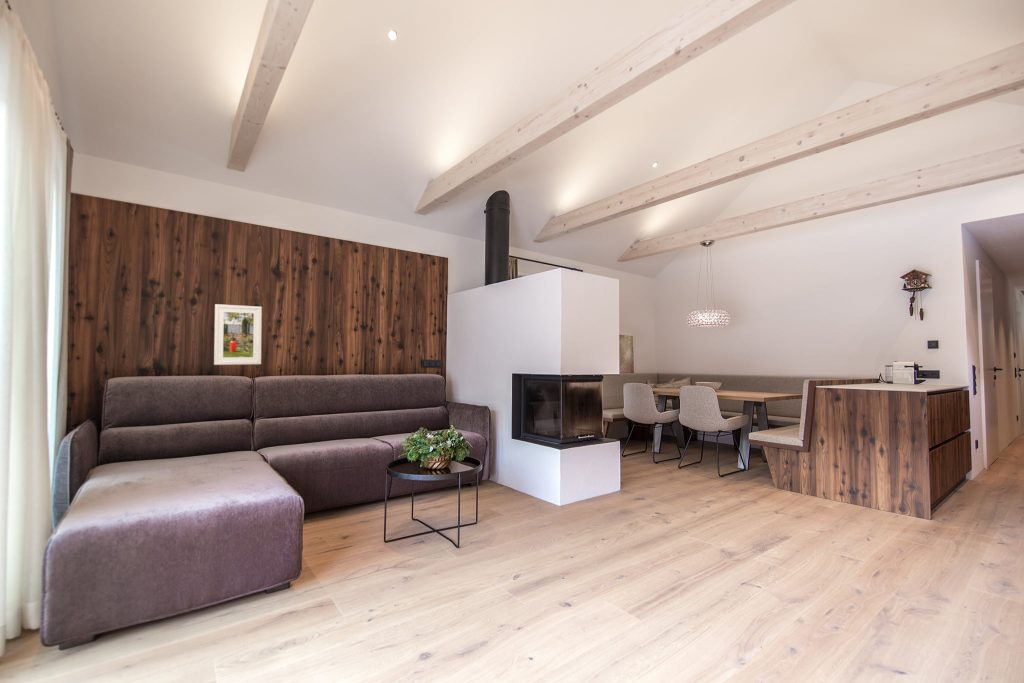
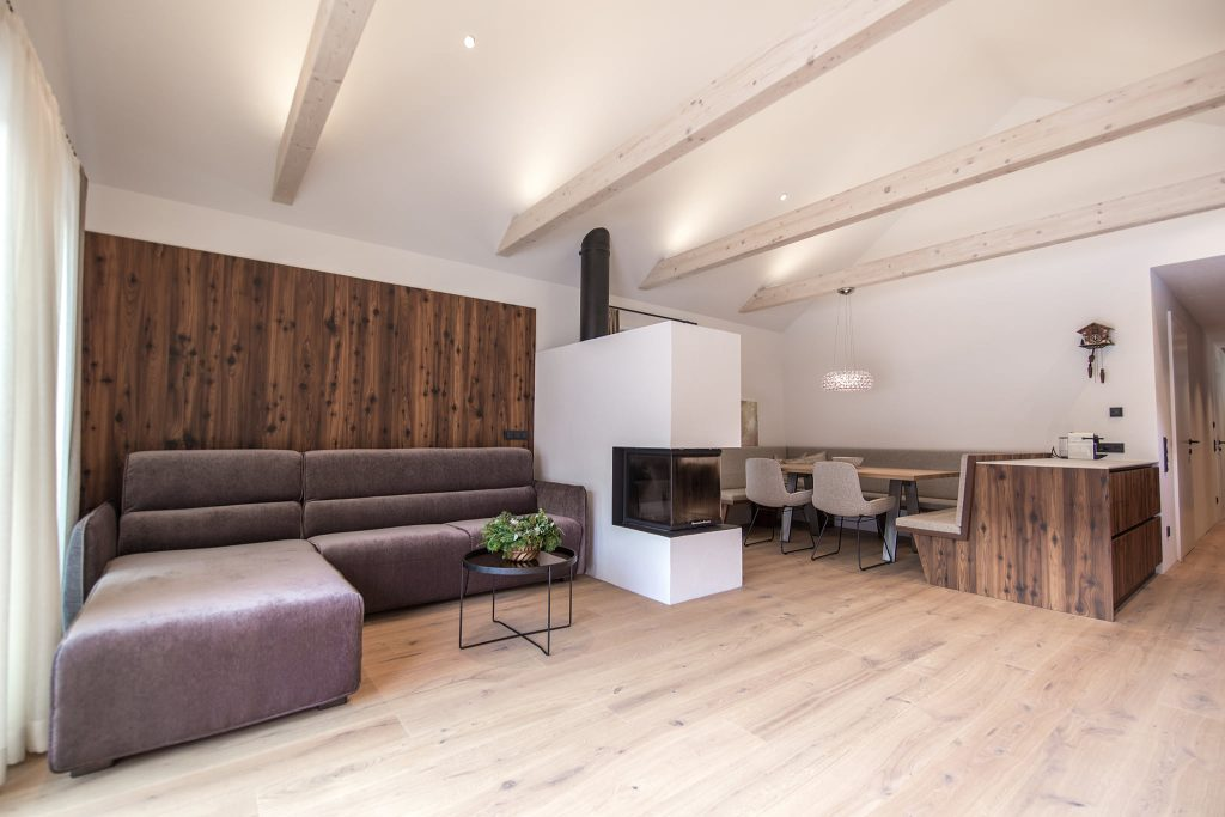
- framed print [213,303,263,366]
